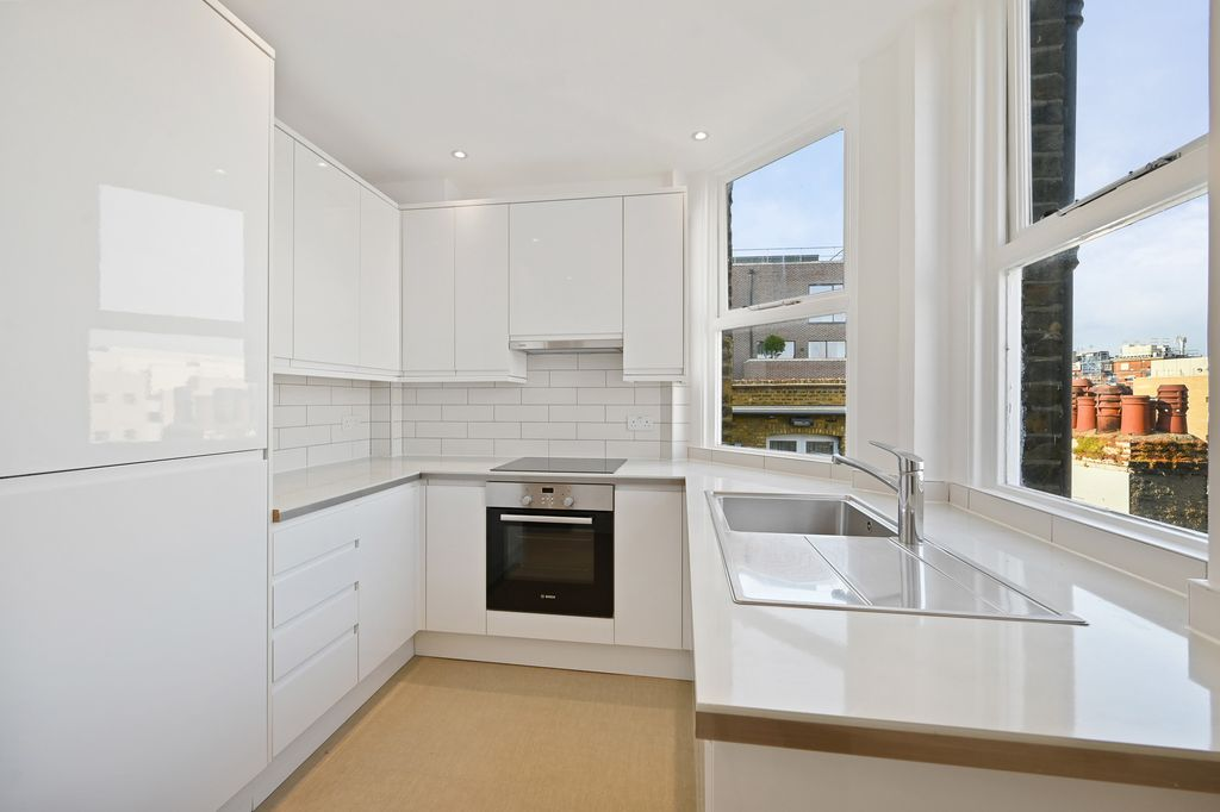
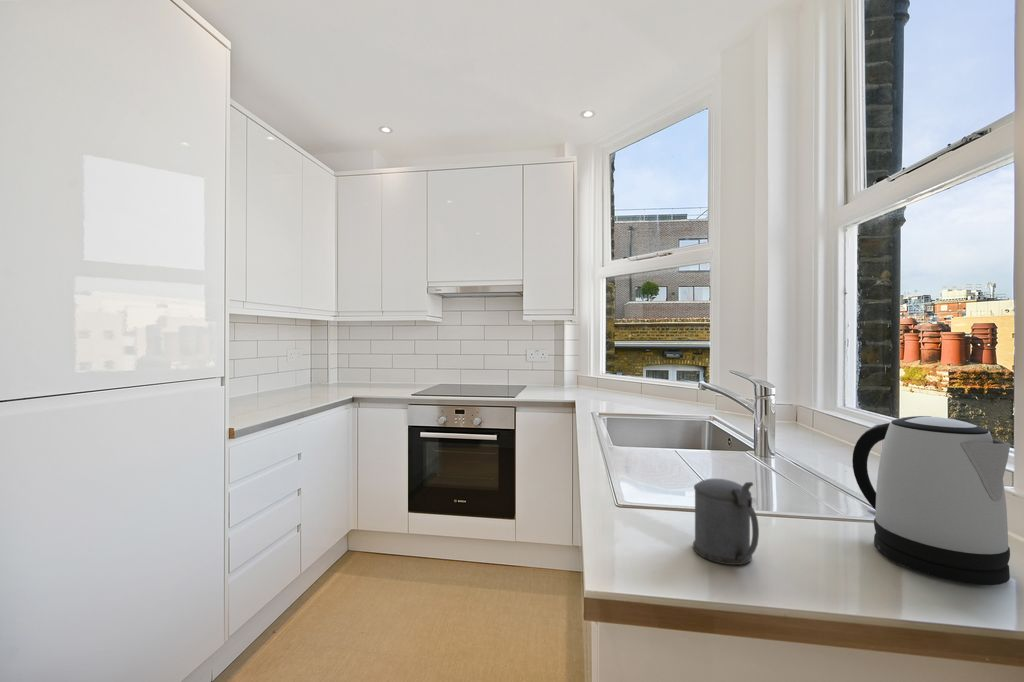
+ kettle [851,415,1011,586]
+ beer stein [692,478,760,566]
